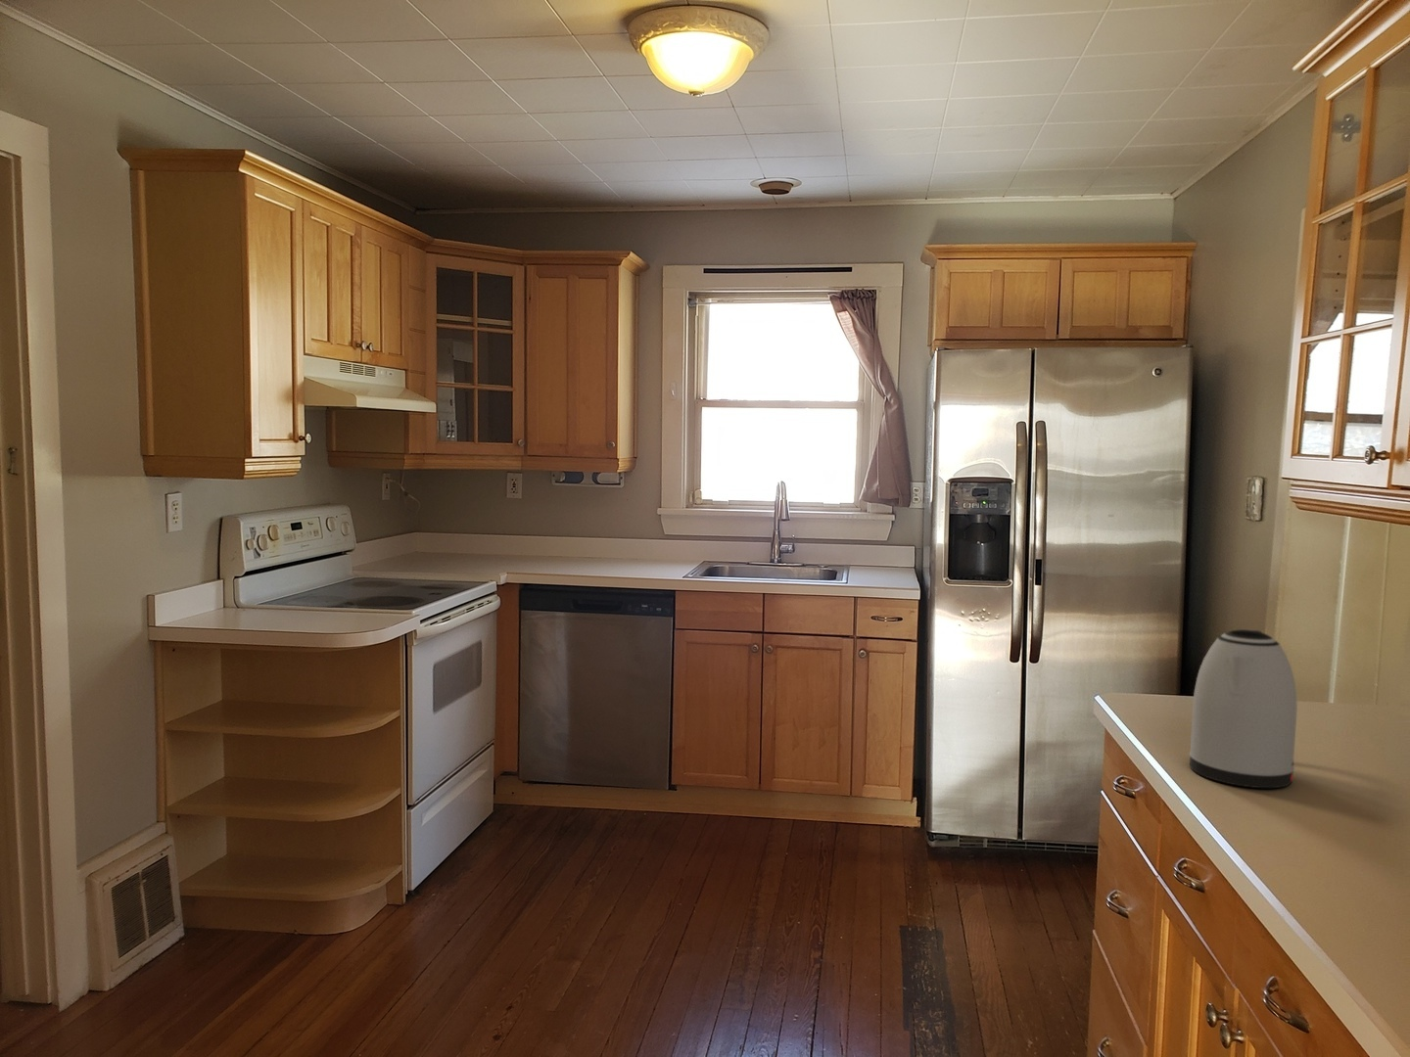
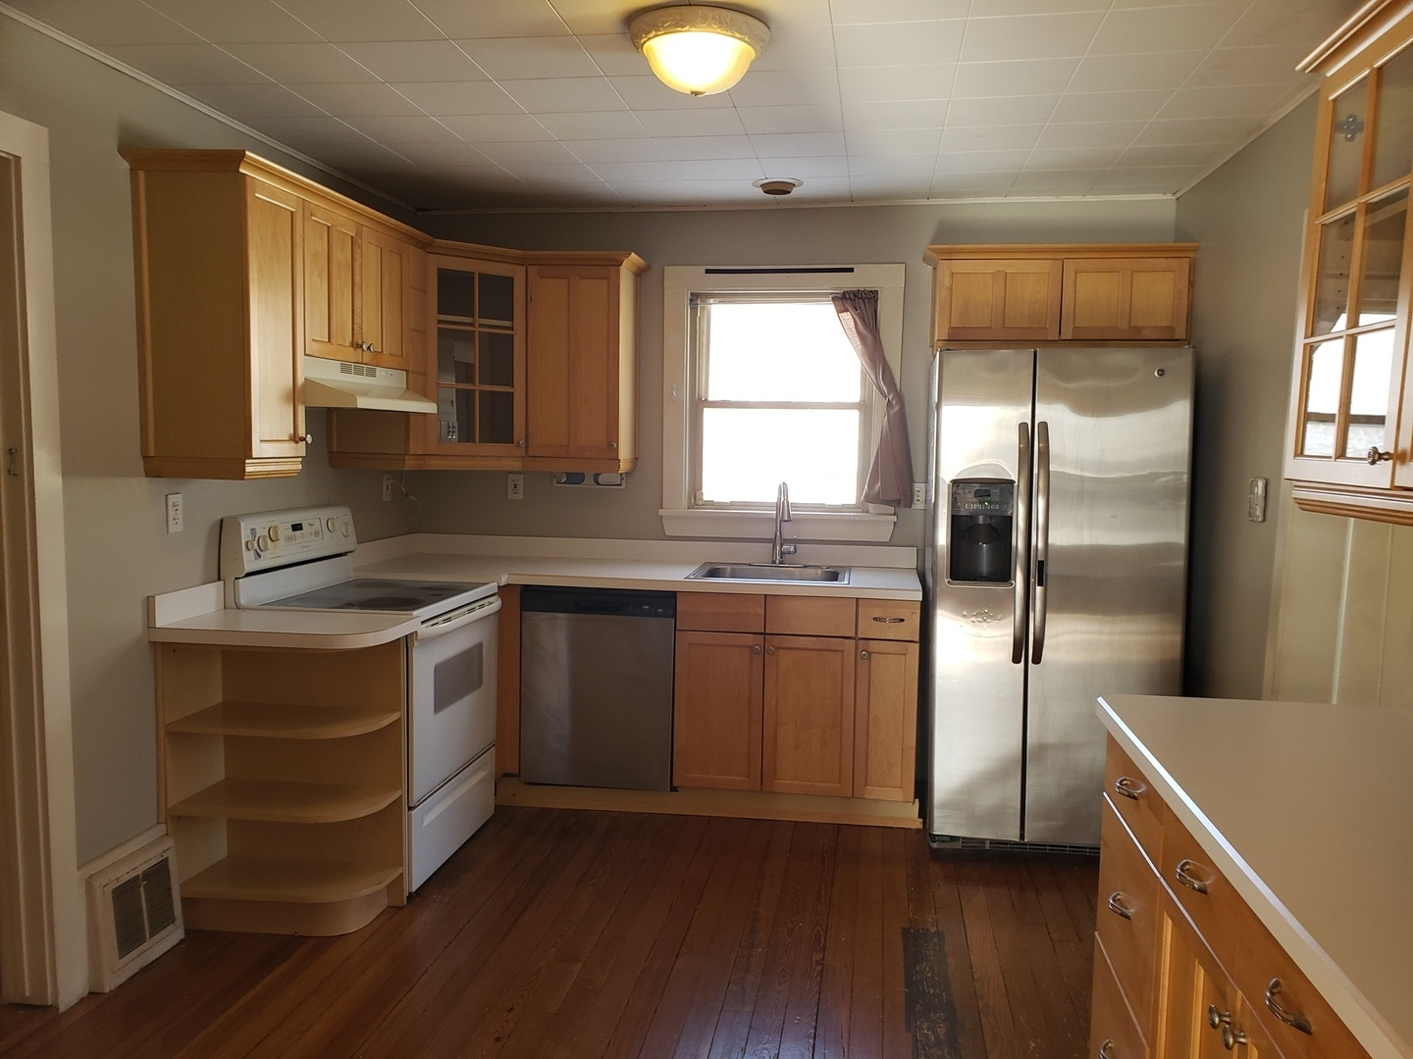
- kettle [1188,628,1298,788]
